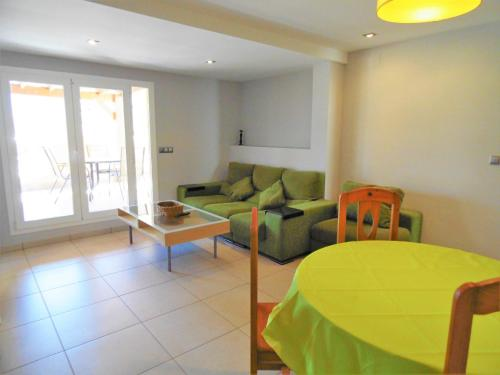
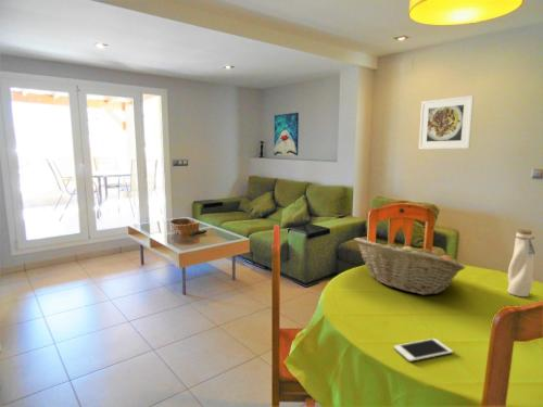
+ fruit basket [353,237,467,296]
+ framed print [418,94,475,150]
+ water bottle [506,228,538,297]
+ wall art [274,112,300,156]
+ cell phone [393,338,454,363]
